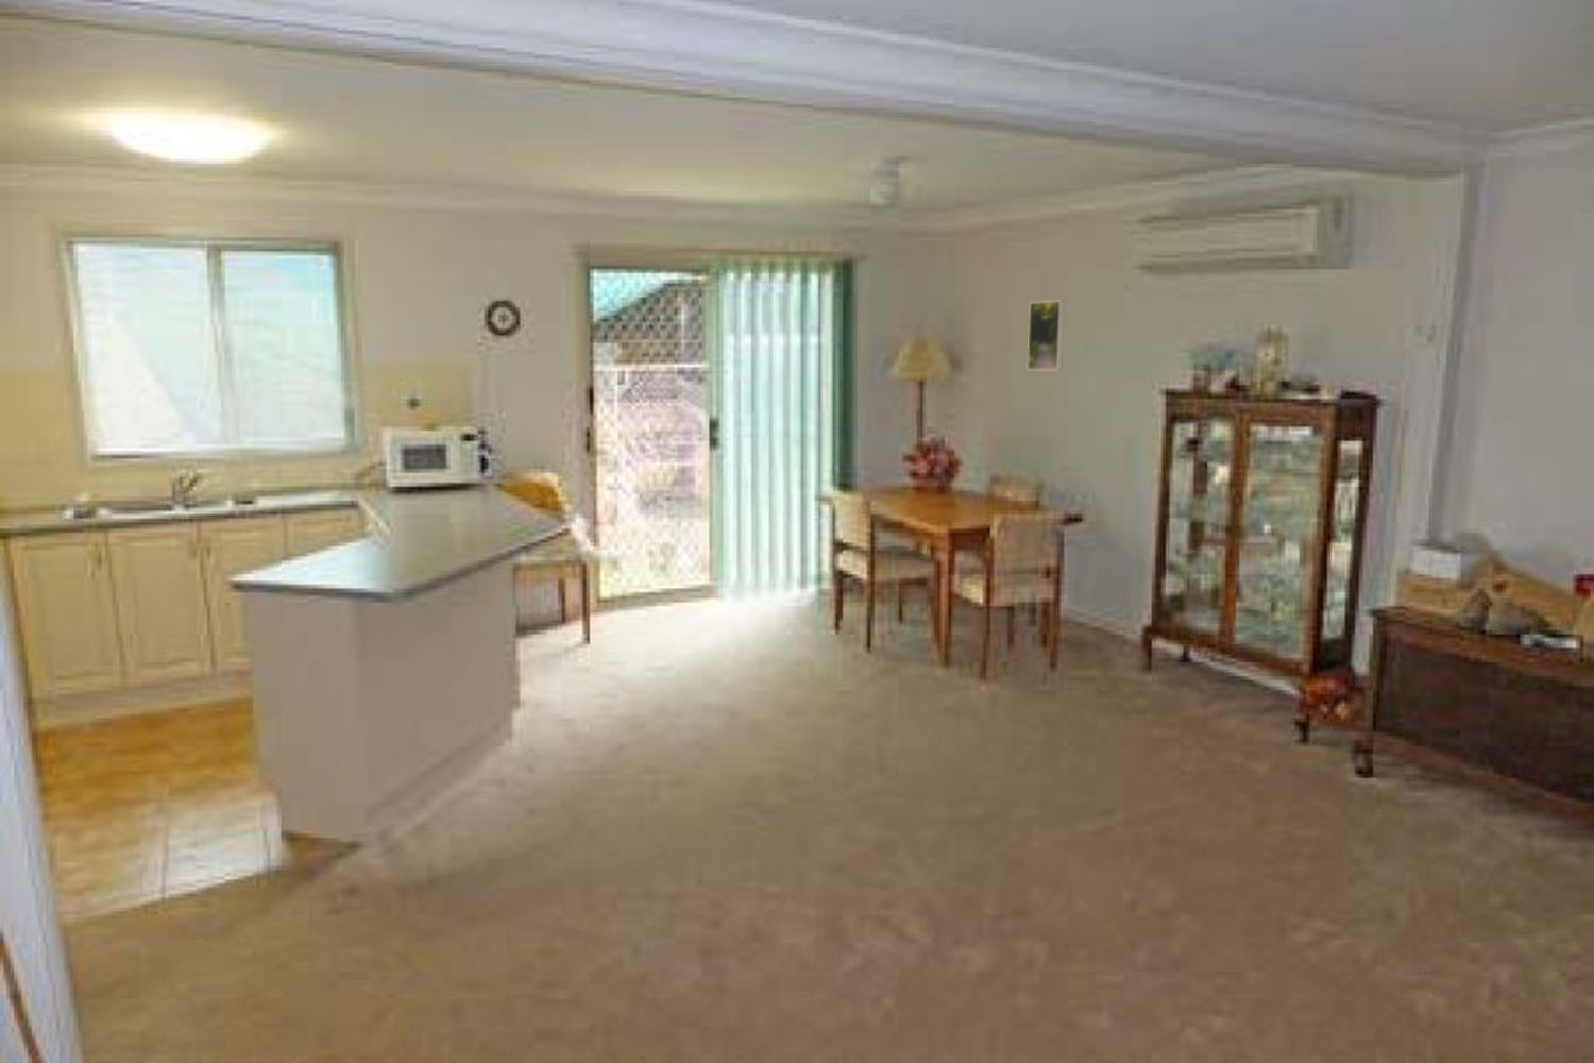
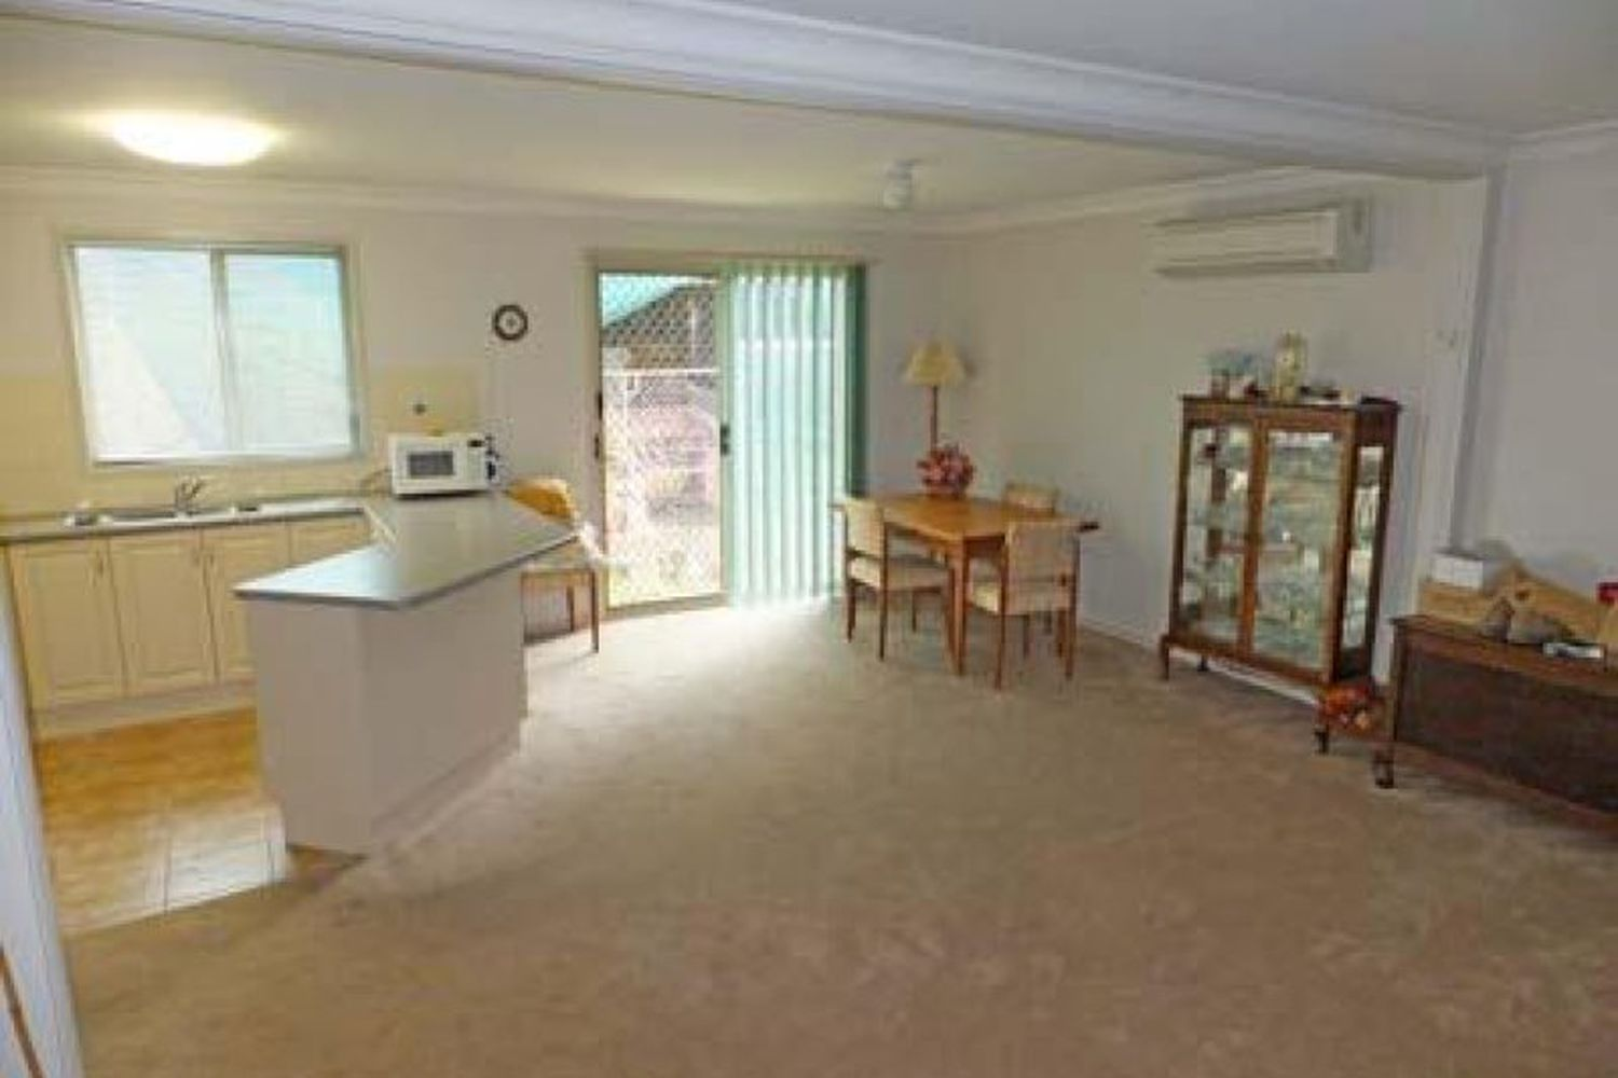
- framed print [1027,299,1066,371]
